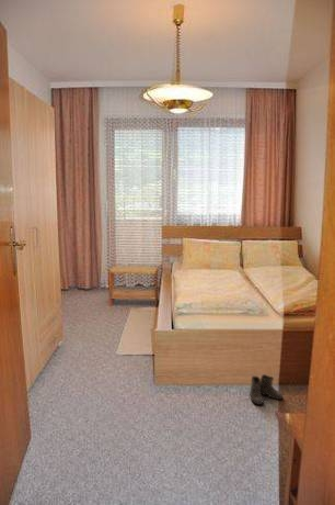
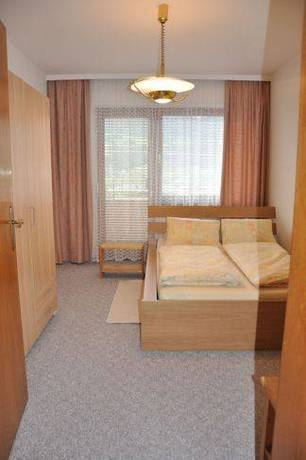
- boots [249,373,284,406]
